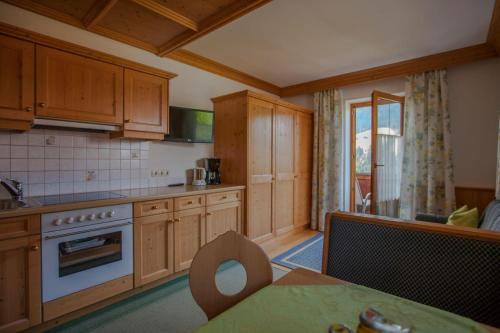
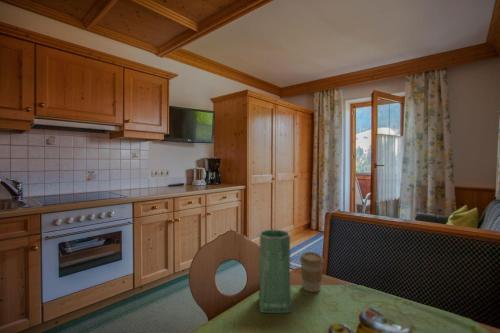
+ coffee cup [299,251,325,293]
+ vase [258,229,292,314]
